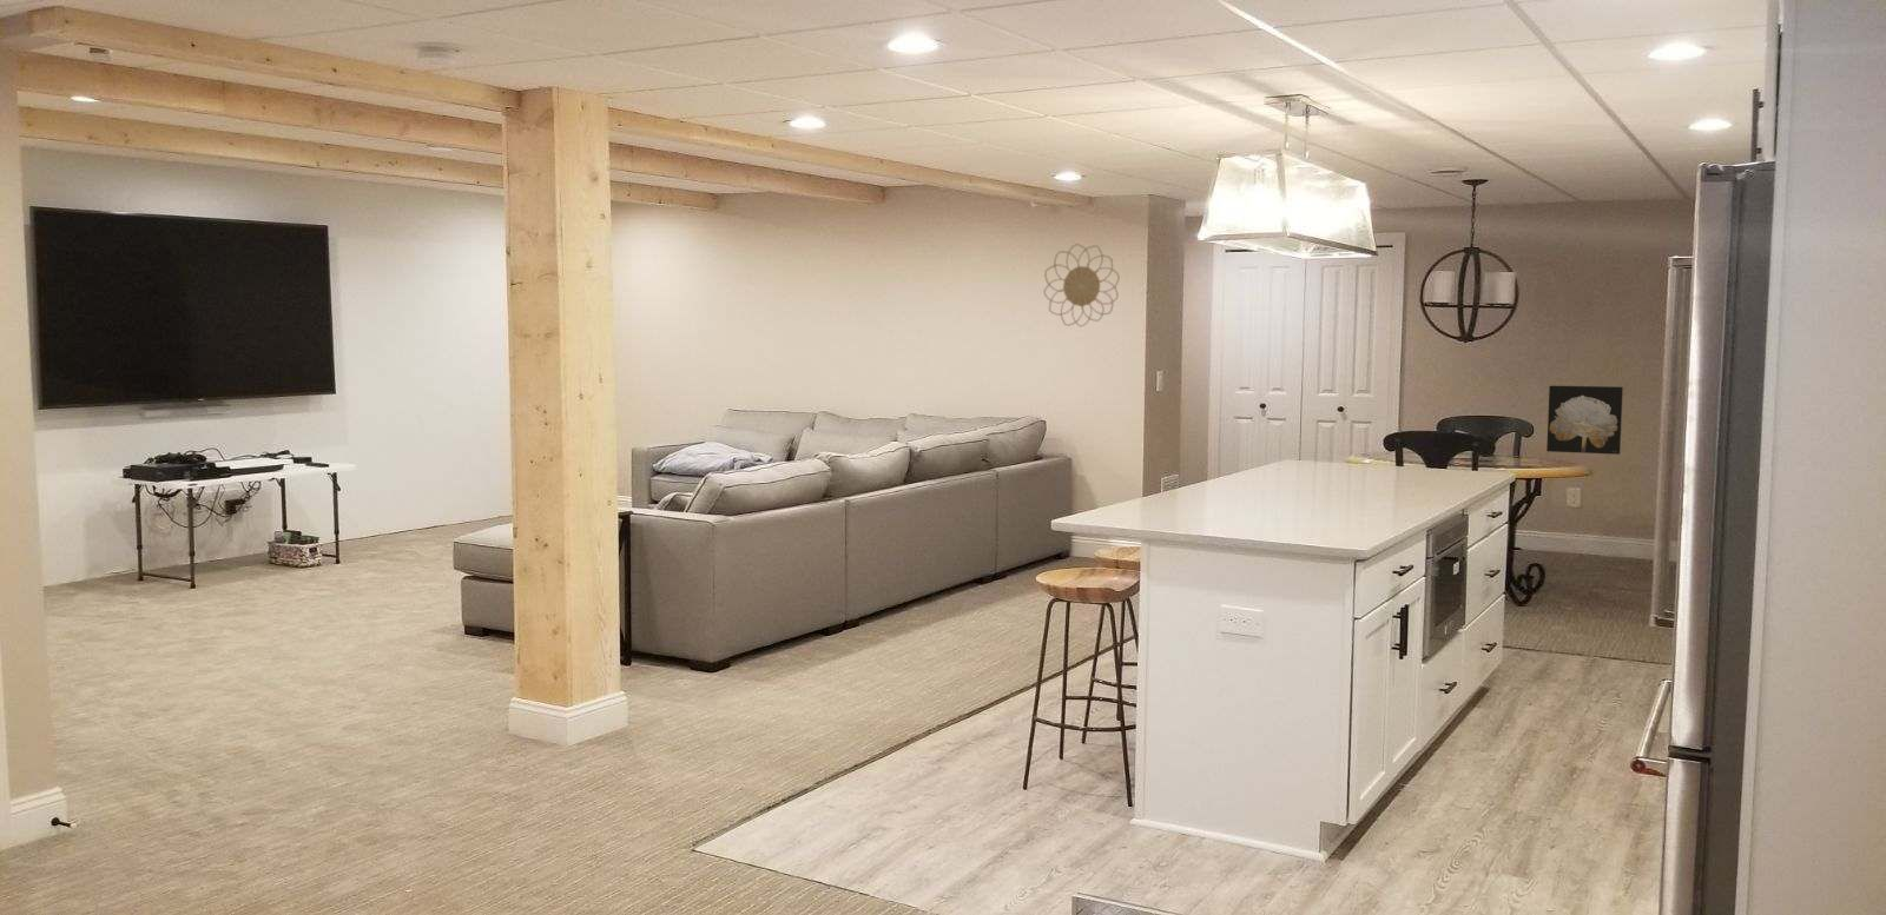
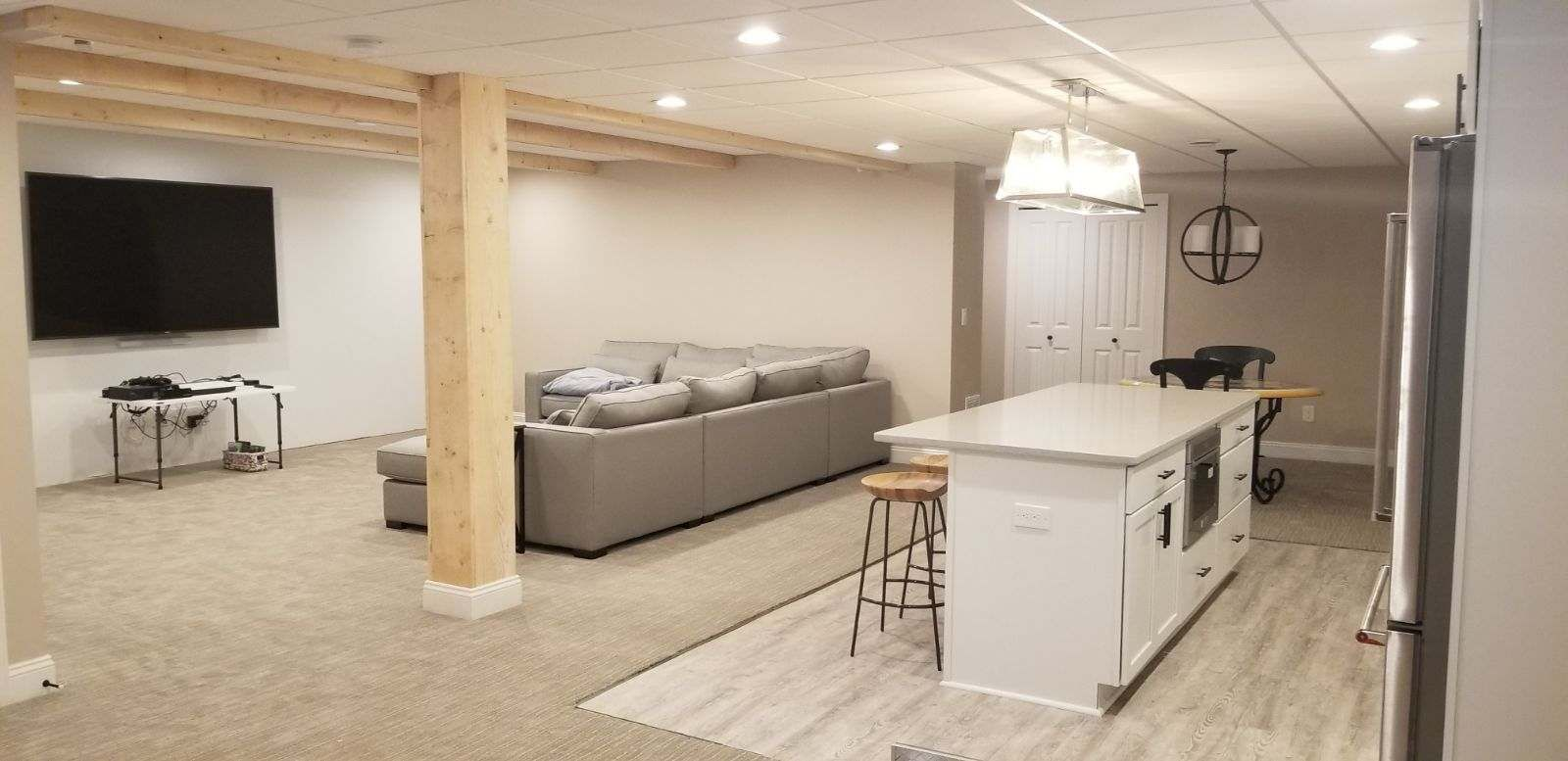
- wall art [1546,385,1624,456]
- decorative wall piece [1042,243,1121,328]
